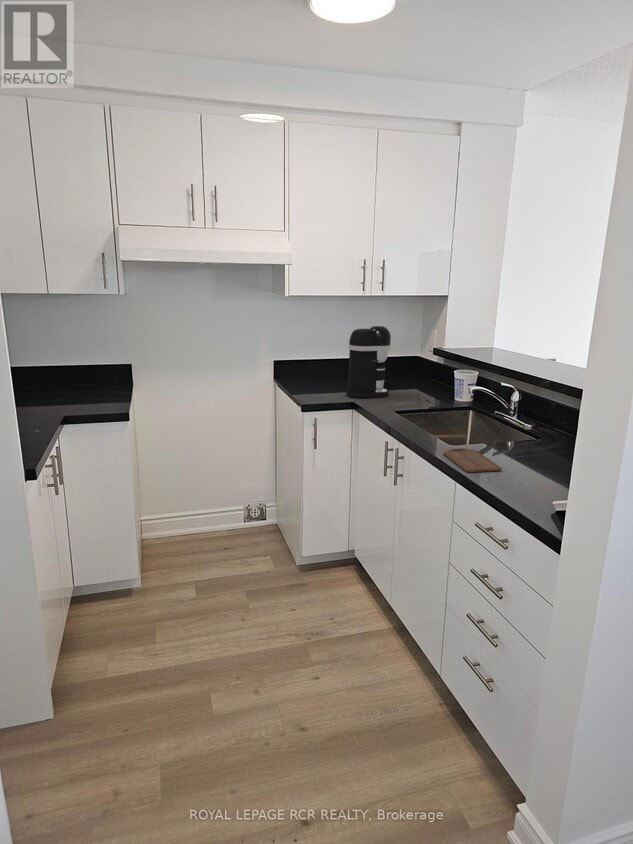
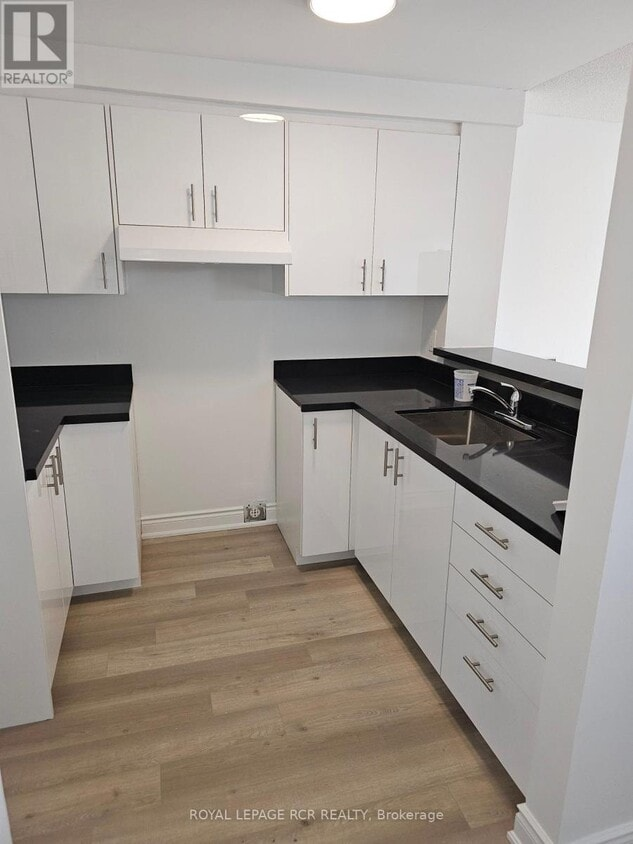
- coffee maker [345,324,392,399]
- cutting board [443,447,503,473]
